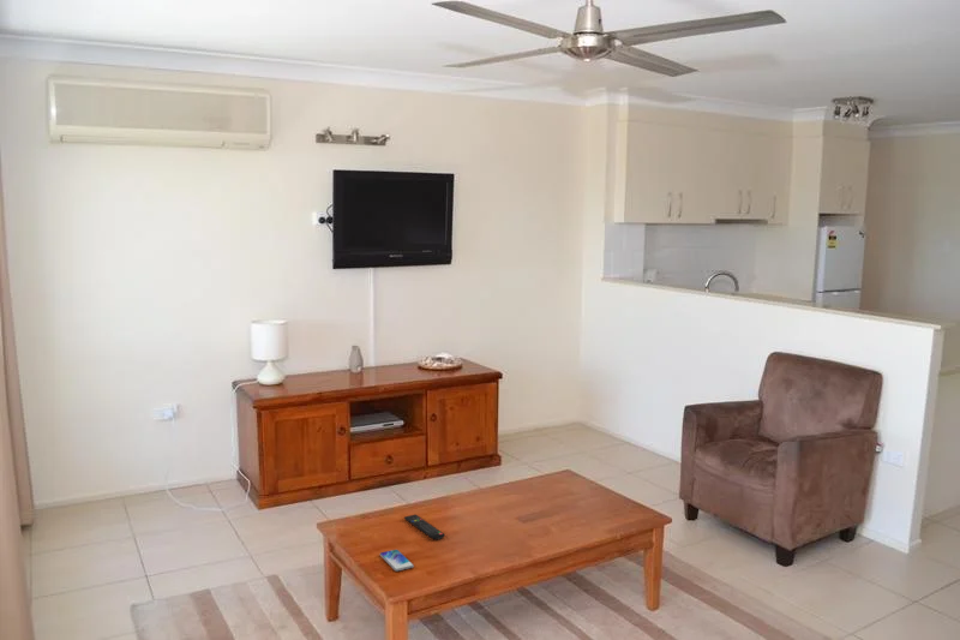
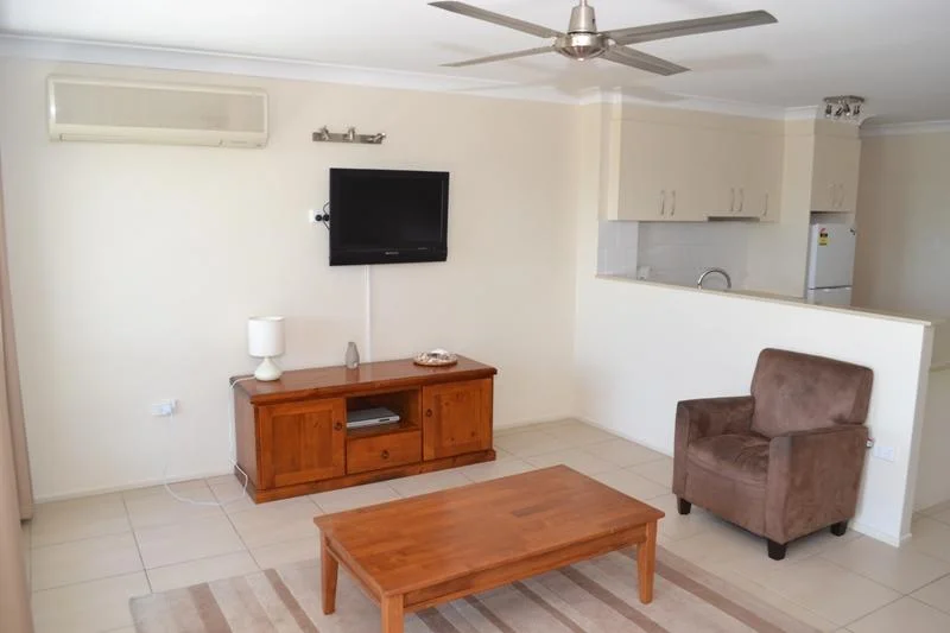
- remote control [403,513,445,542]
- smartphone [379,549,415,573]
